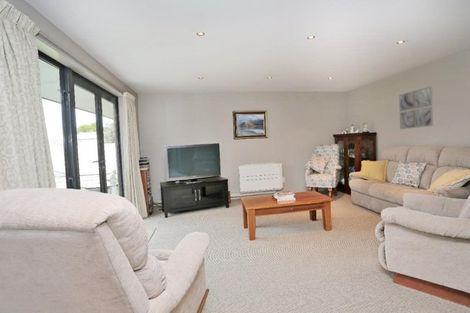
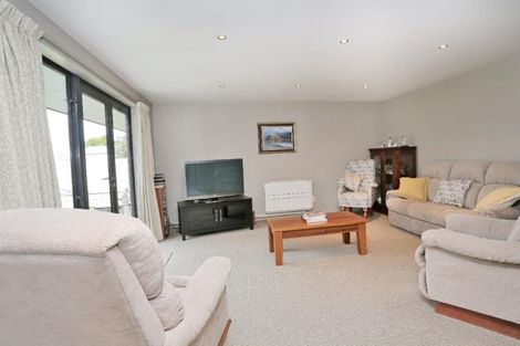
- wall art [398,85,434,130]
